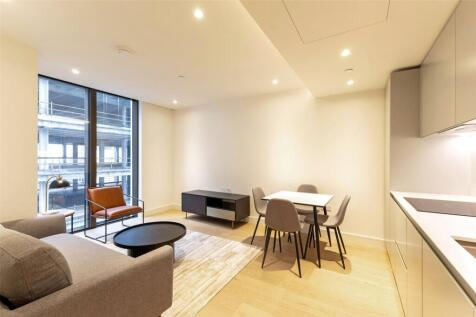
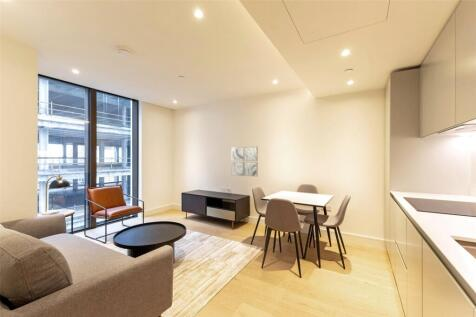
+ wall art [231,145,259,178]
